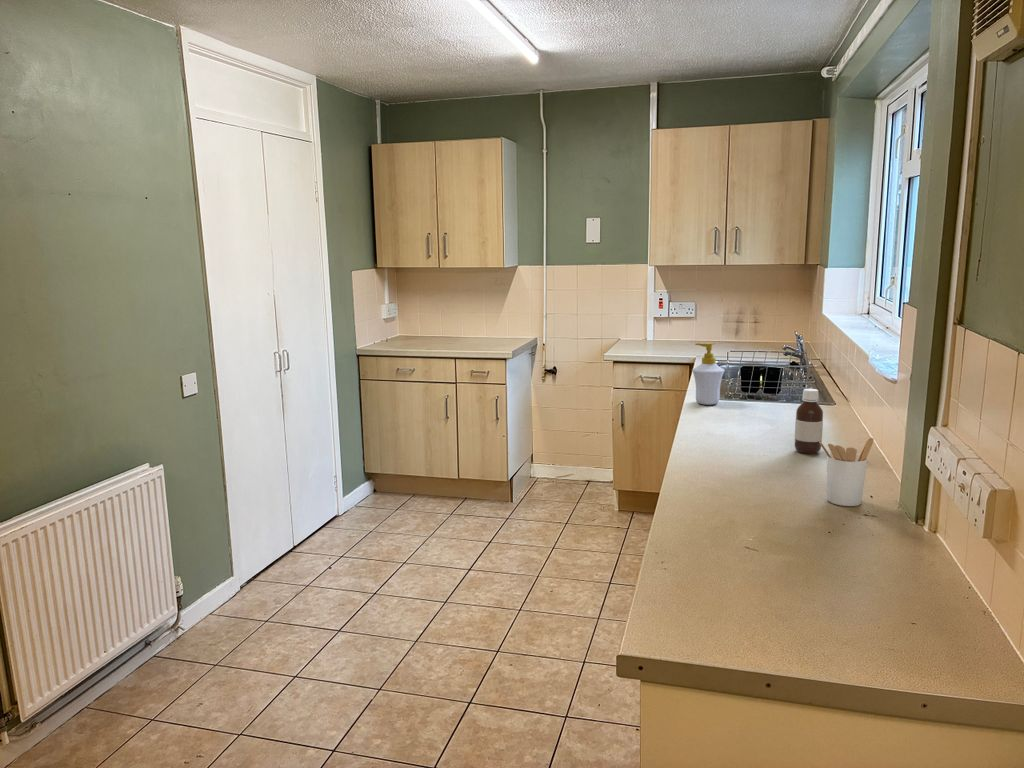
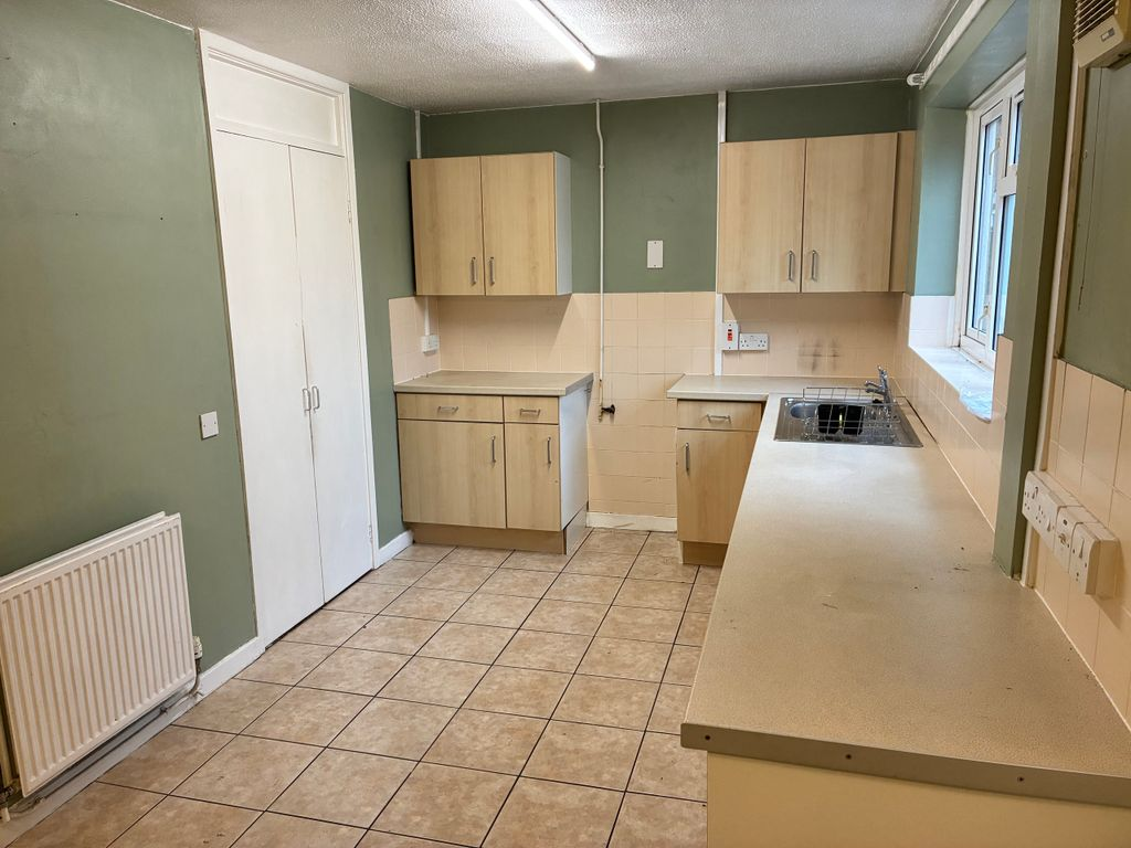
- soap bottle [691,342,725,406]
- bottle [794,388,824,454]
- utensil holder [820,437,874,507]
